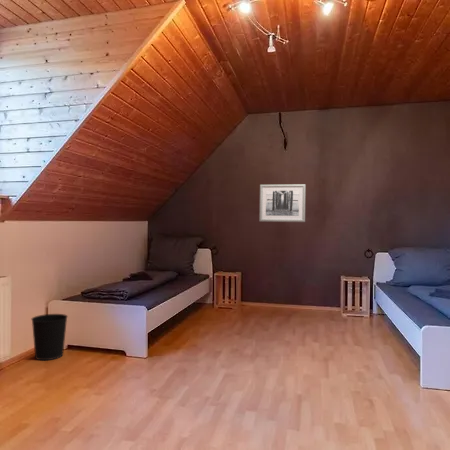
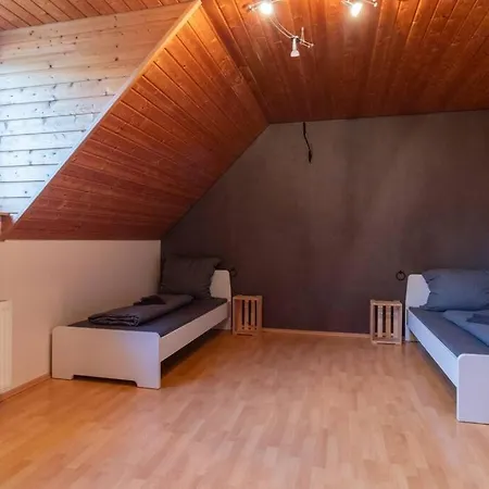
- wastebasket [30,313,69,361]
- wall art [258,183,307,223]
